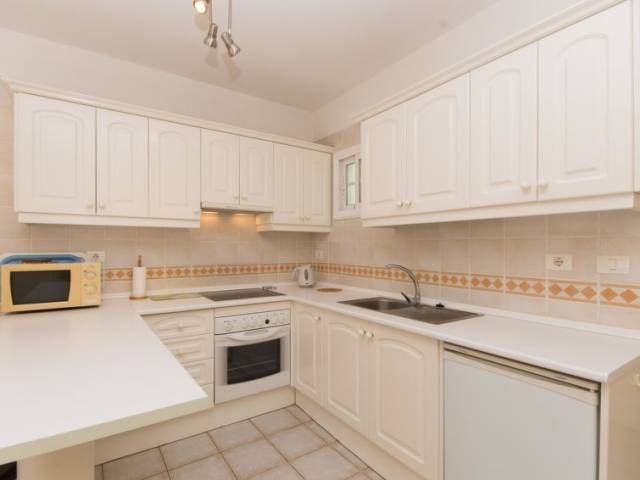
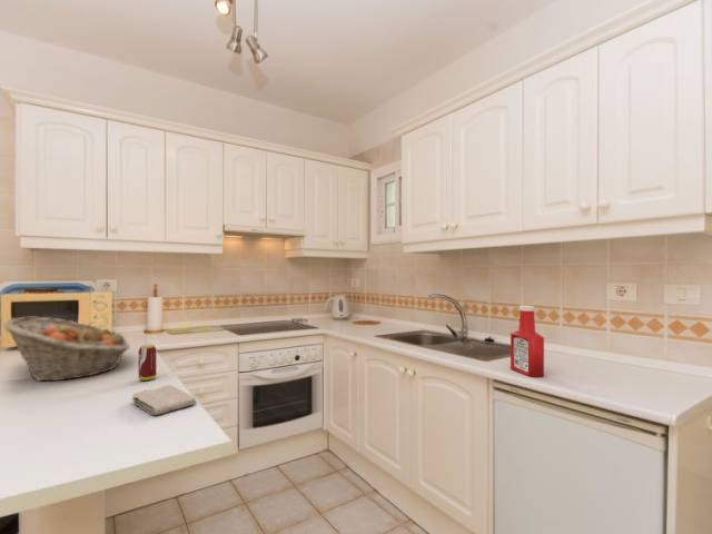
+ soap bottle [510,305,545,378]
+ fruit basket [2,315,131,382]
+ washcloth [131,384,197,416]
+ beverage can [137,344,158,382]
